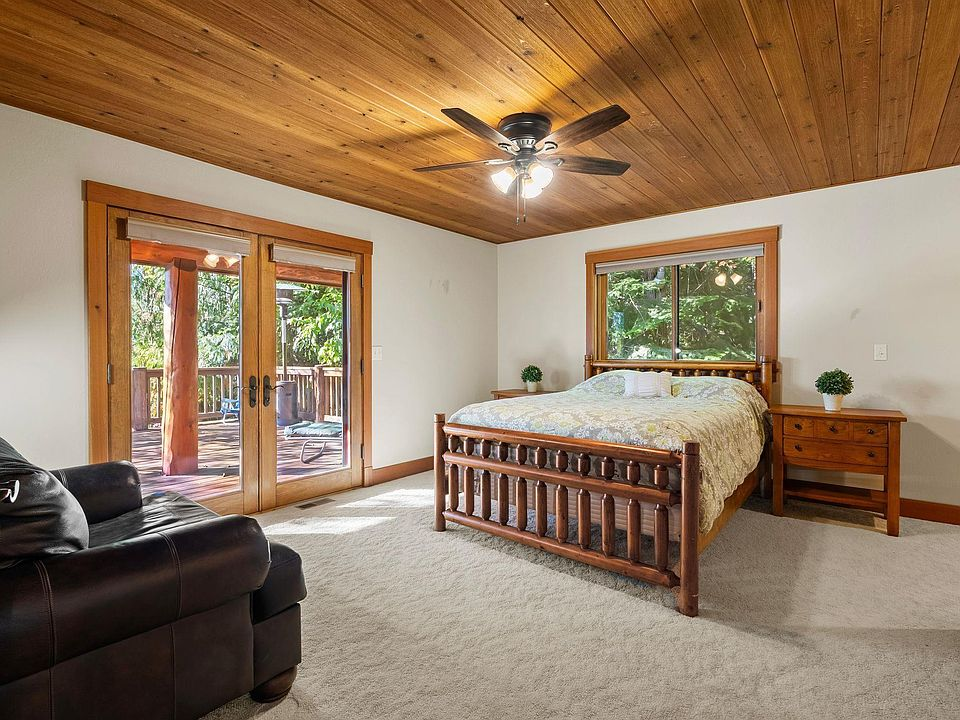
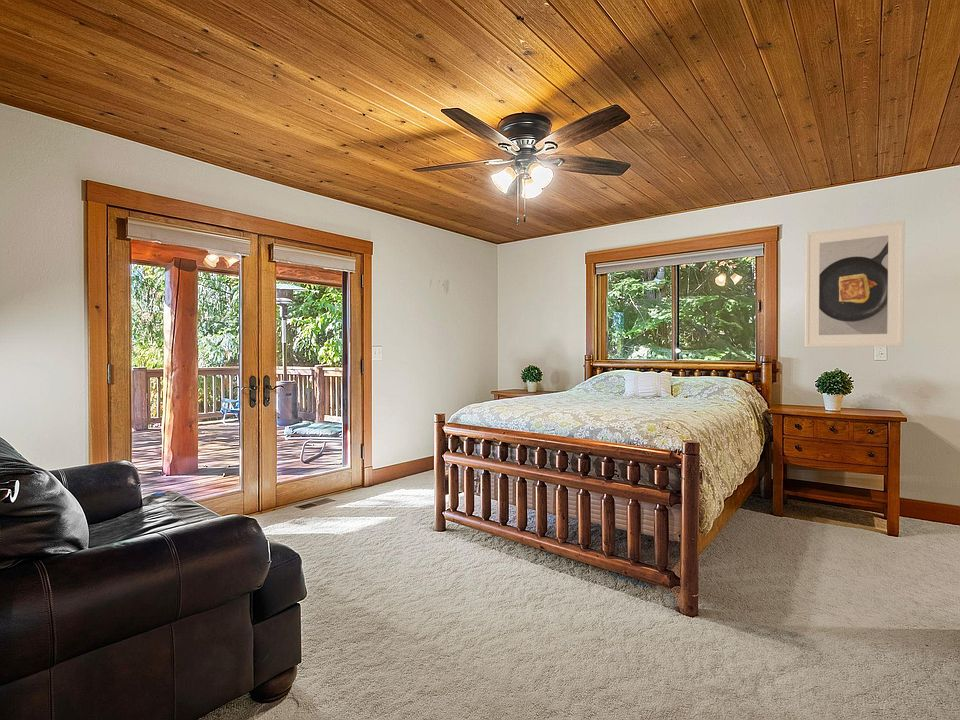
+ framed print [804,220,906,348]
